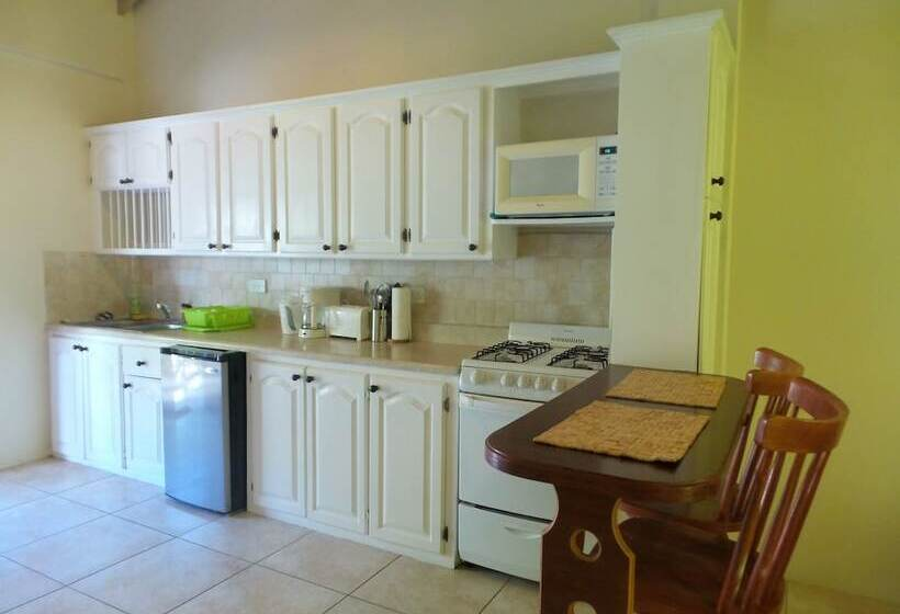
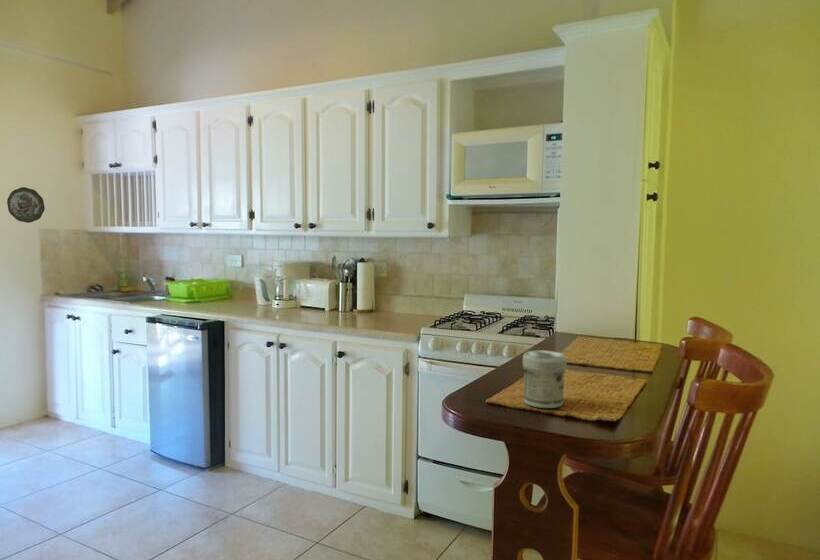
+ decorative plate [6,186,46,224]
+ jar [522,349,568,409]
